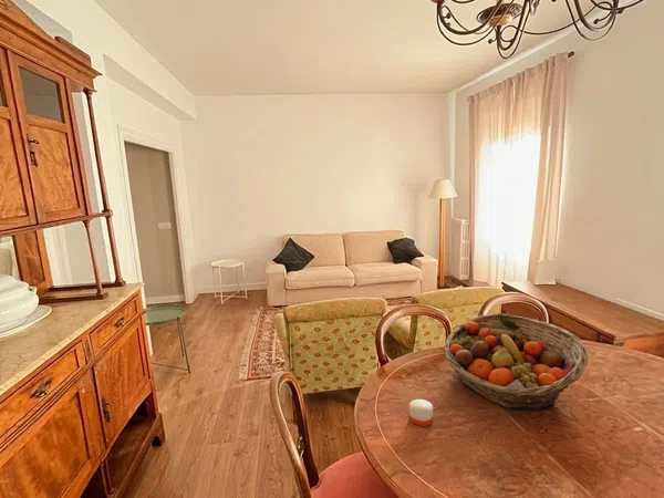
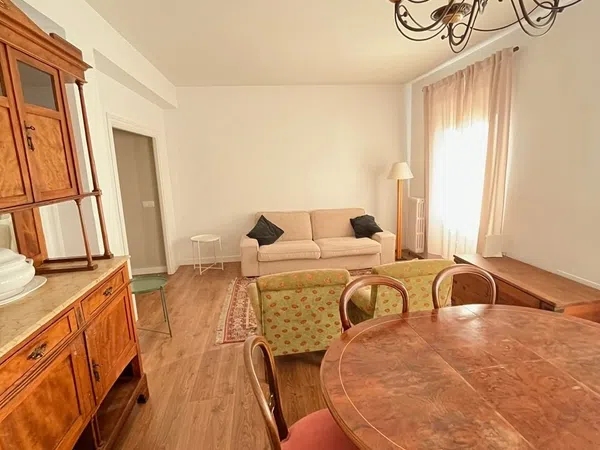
- candle [408,396,434,427]
- fruit basket [443,312,589,412]
